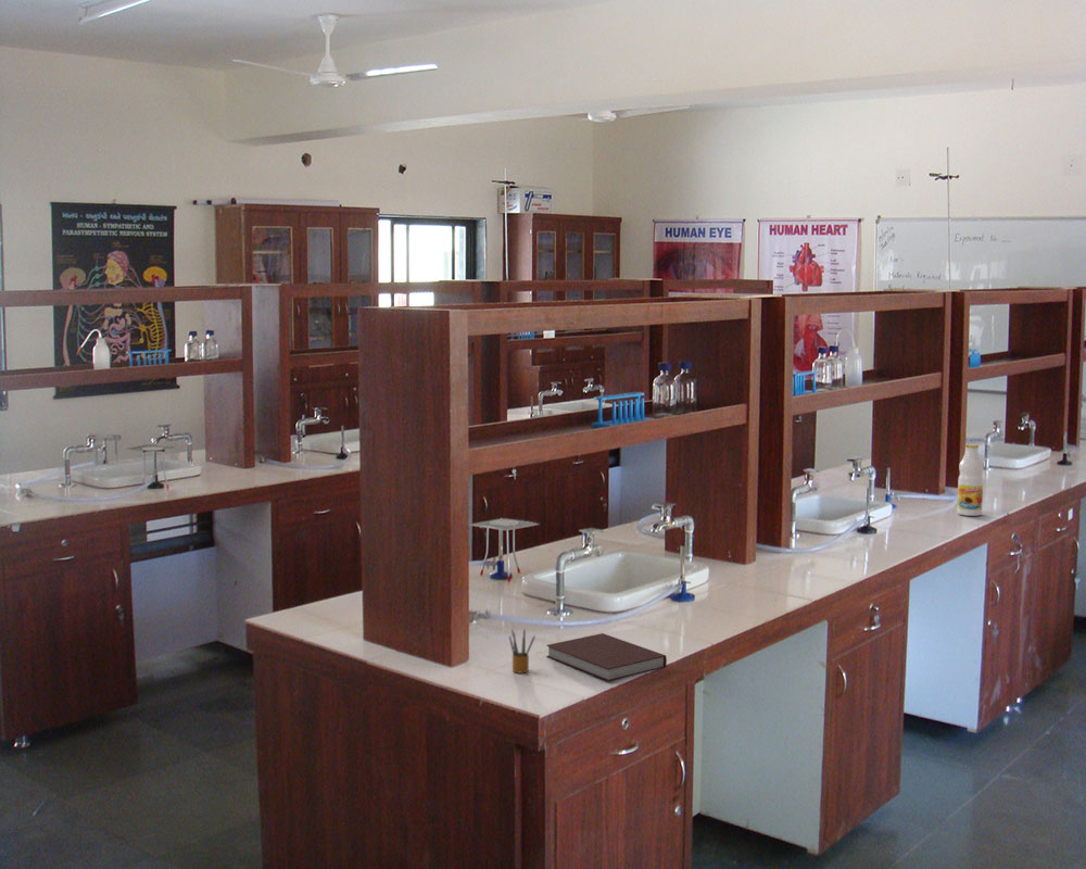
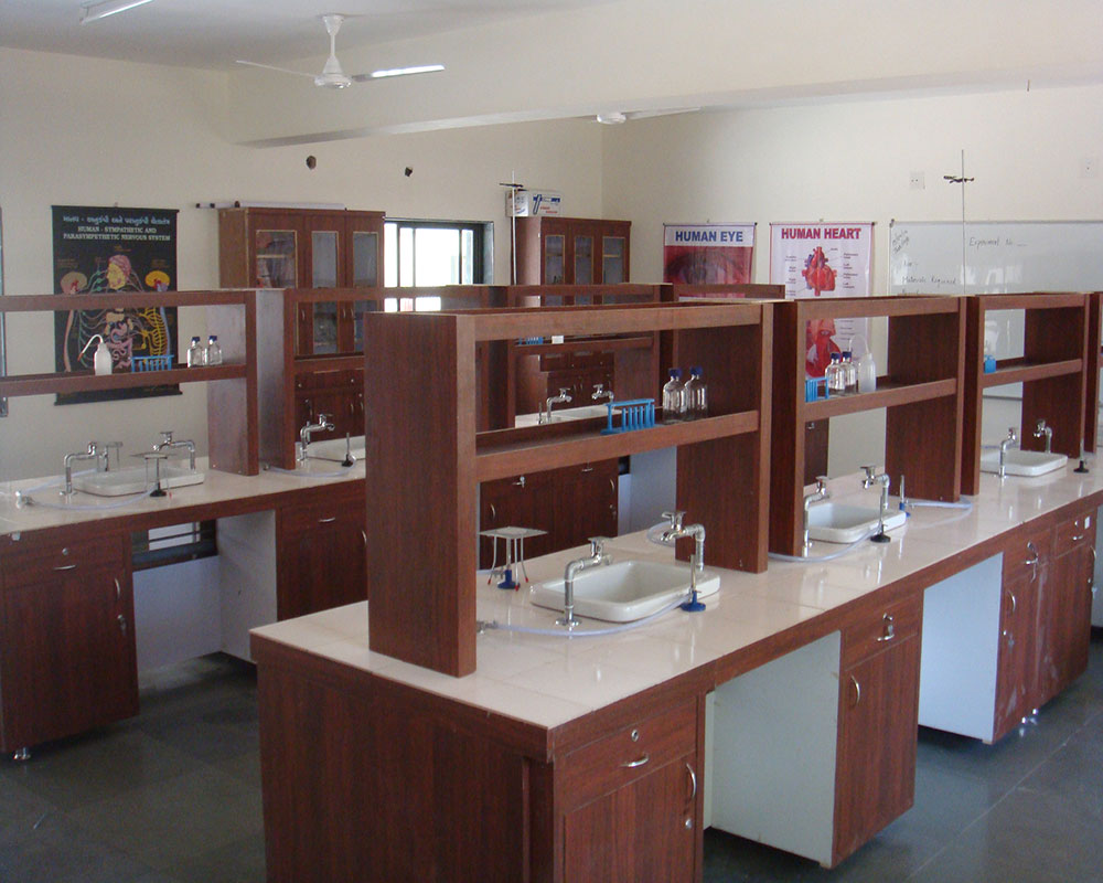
- beverage bottle [956,443,984,517]
- notebook [545,632,668,682]
- pencil box [508,628,536,673]
